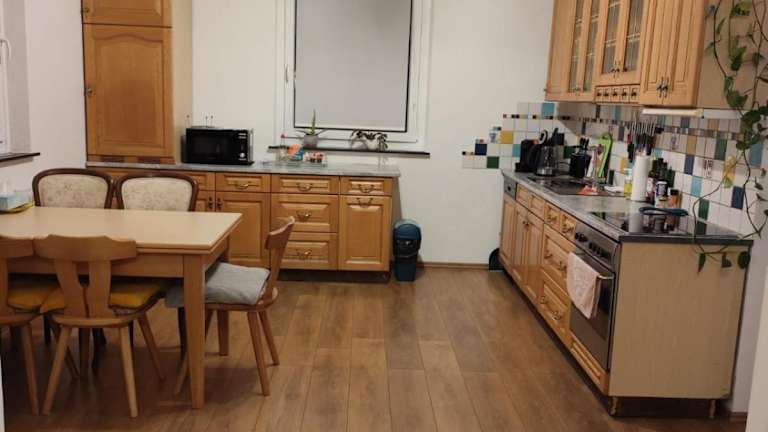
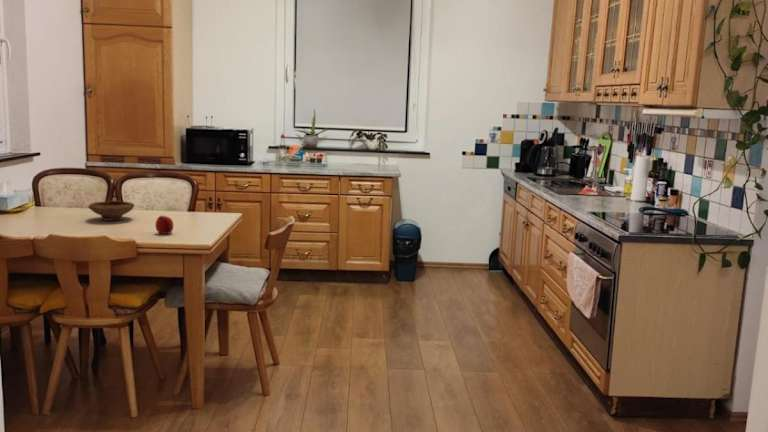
+ fruit [154,215,174,235]
+ bowl [87,200,136,222]
